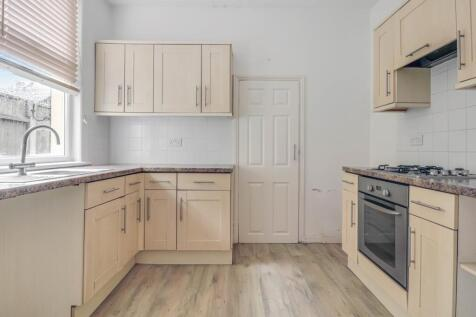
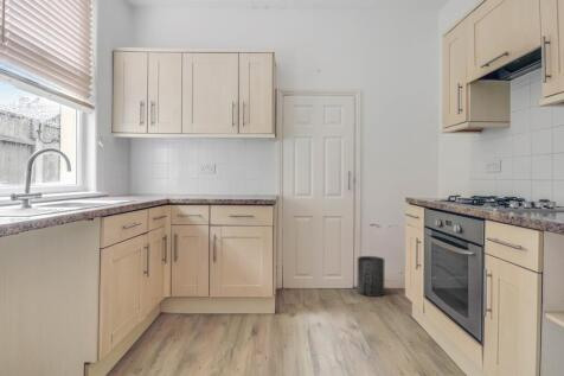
+ trash can [357,255,385,298]
